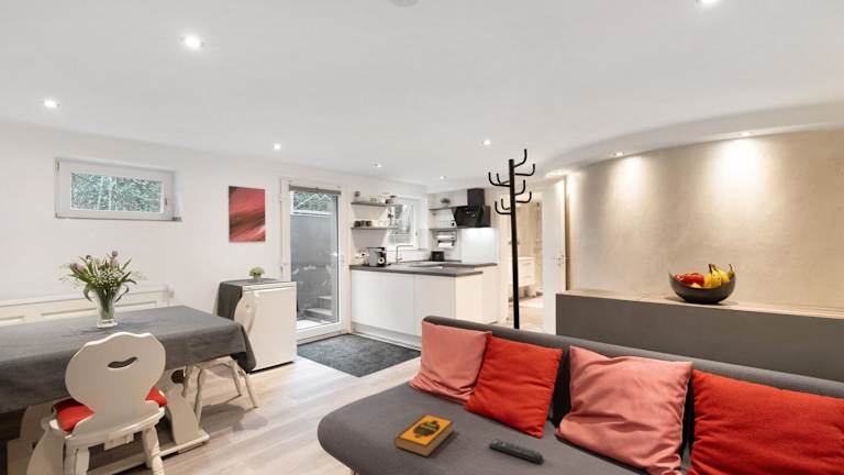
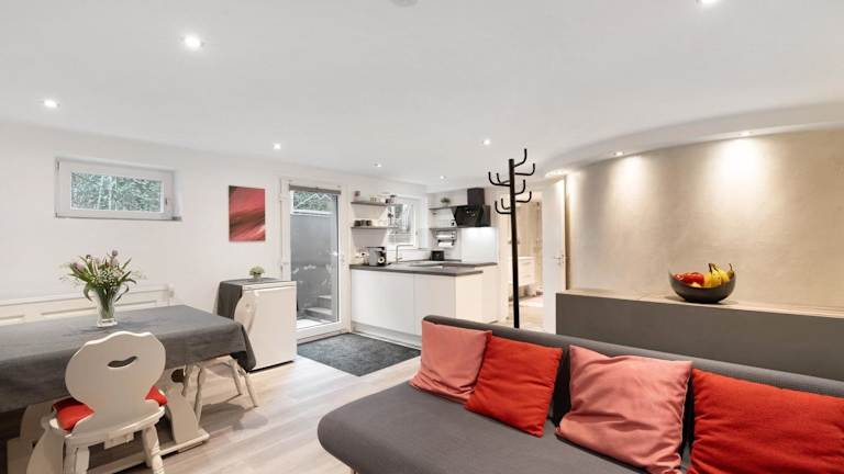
- hardback book [392,412,455,459]
- remote control [487,438,544,465]
